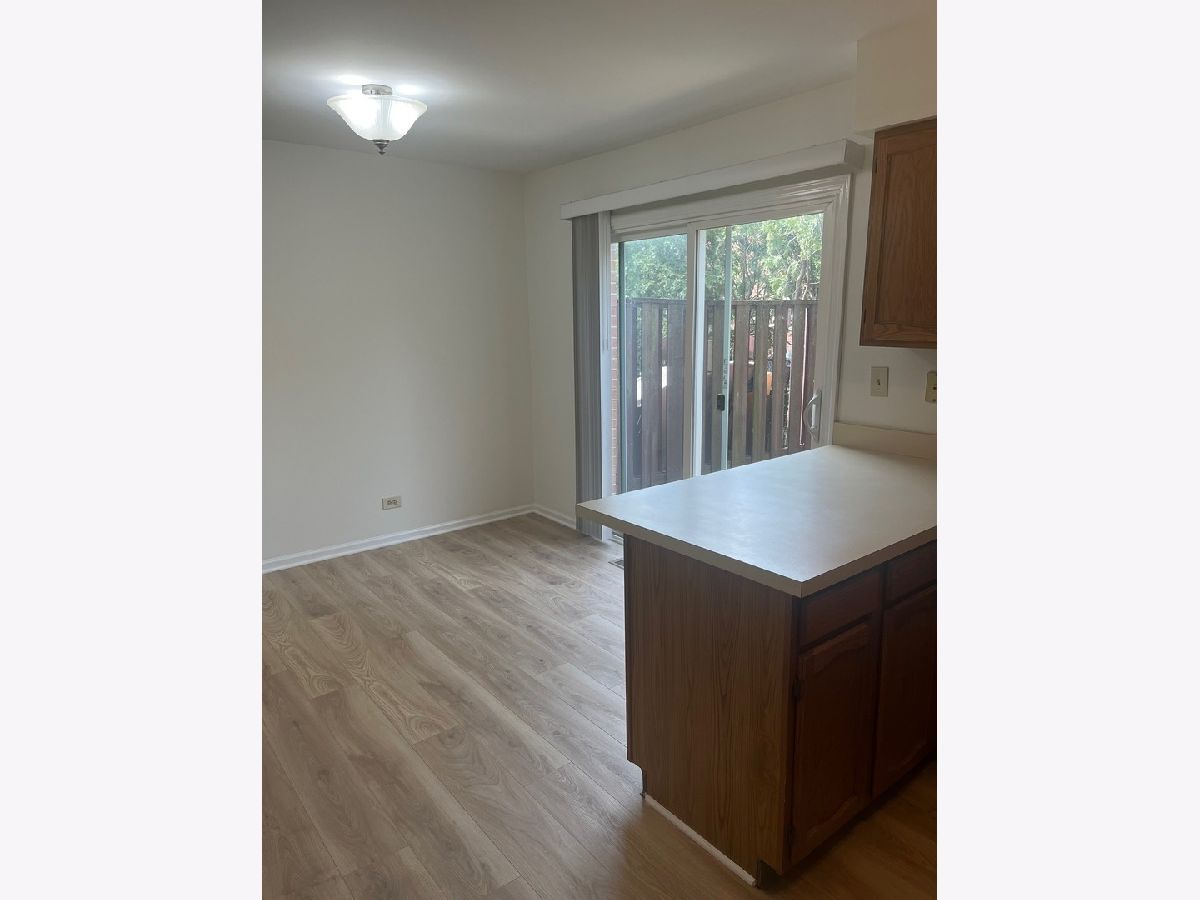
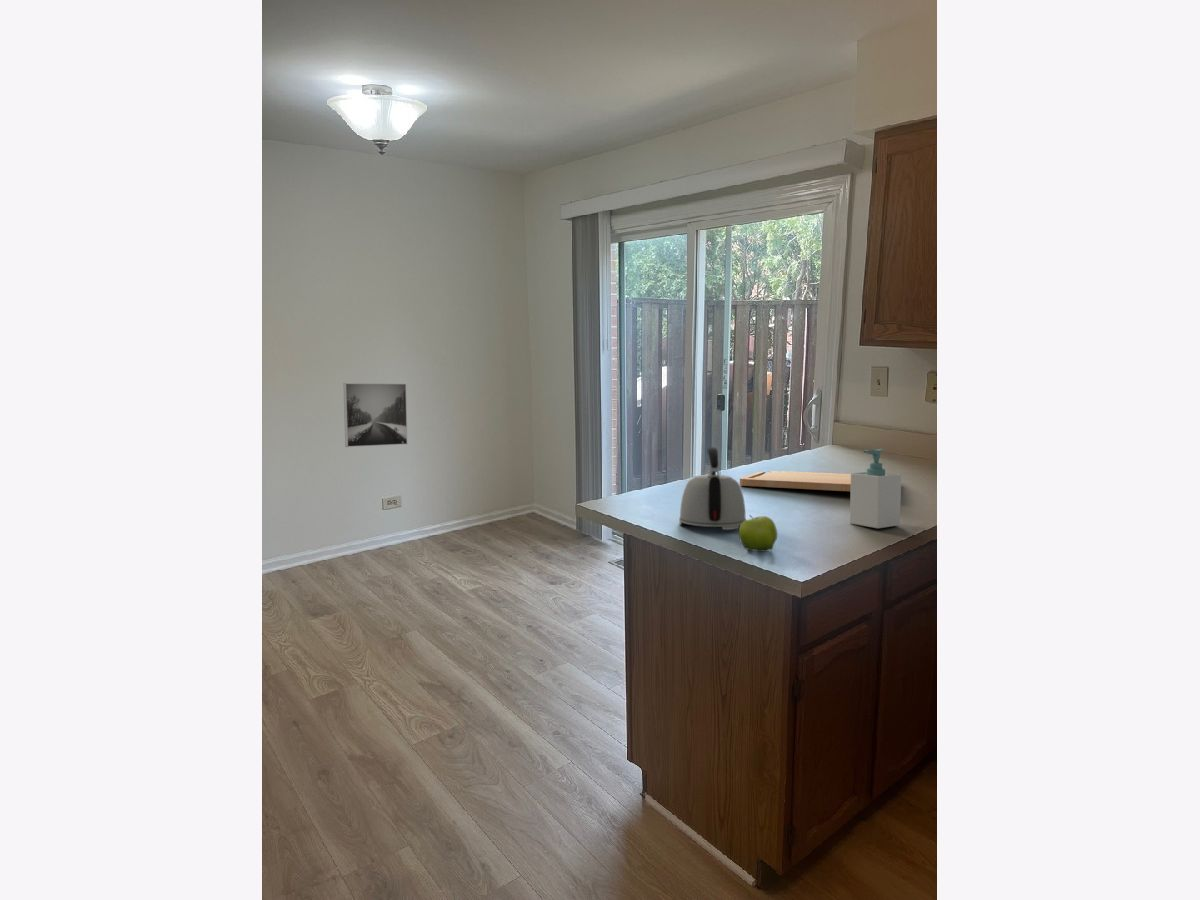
+ soap bottle [849,448,902,529]
+ kettle [678,446,747,531]
+ fruit [738,514,778,553]
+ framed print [343,382,408,448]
+ cutting board [739,470,851,492]
